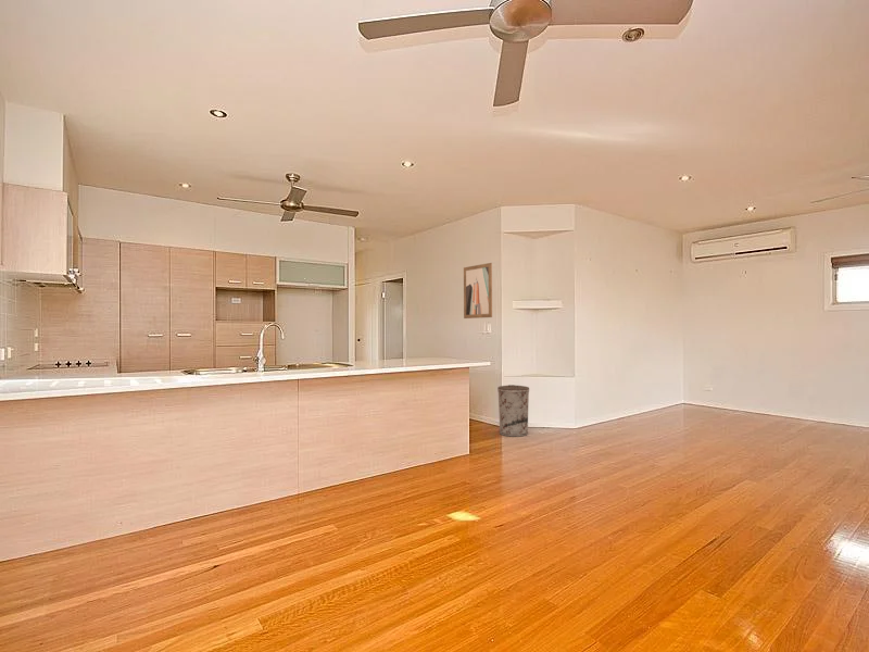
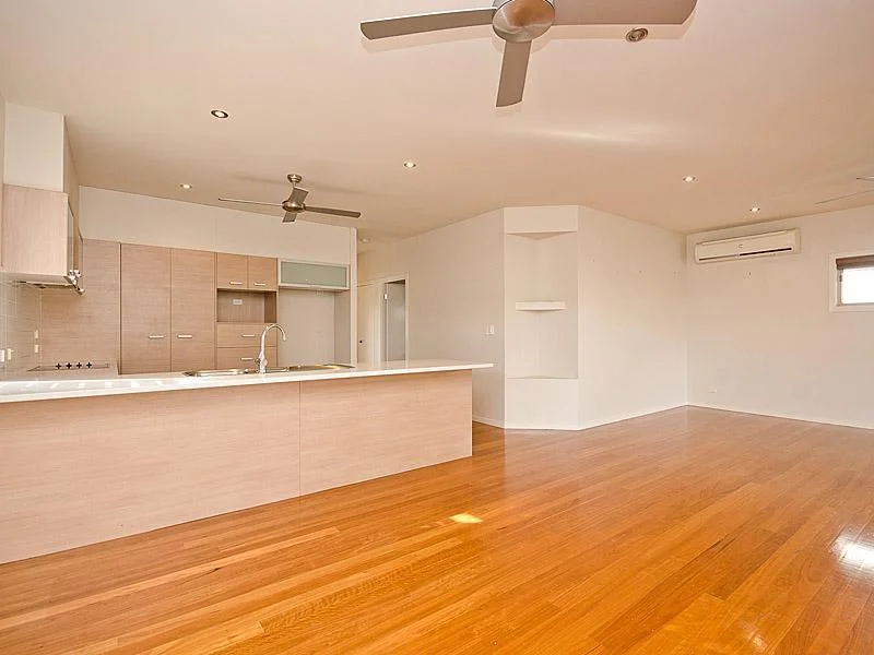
- trash can [496,384,530,438]
- wall art [463,262,493,319]
